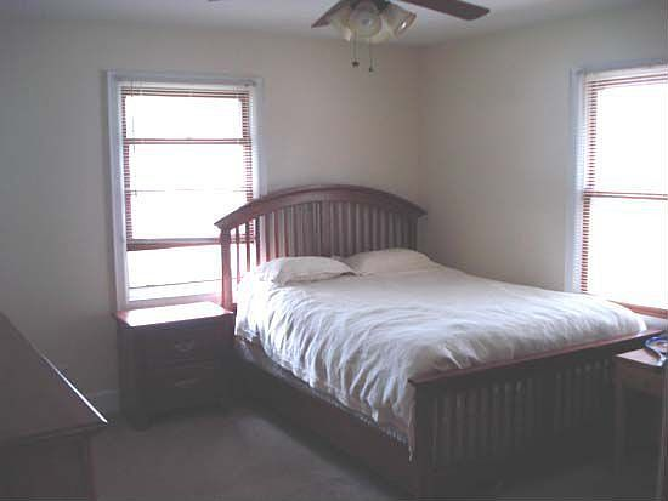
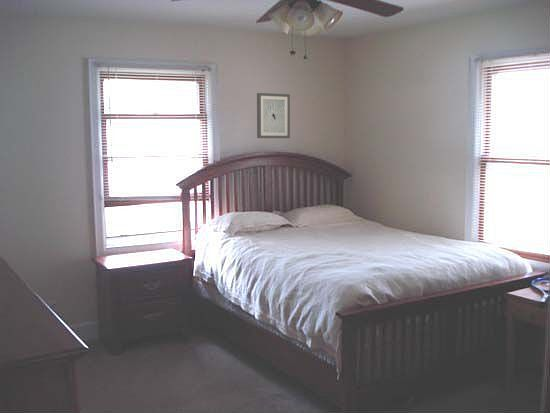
+ wall art [256,92,291,139]
